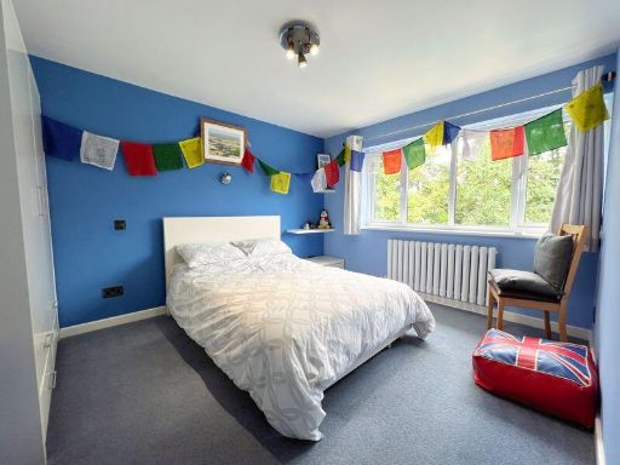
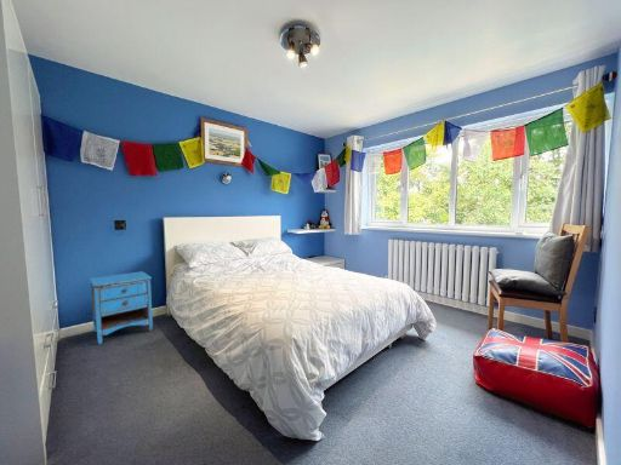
+ nightstand [89,270,154,345]
